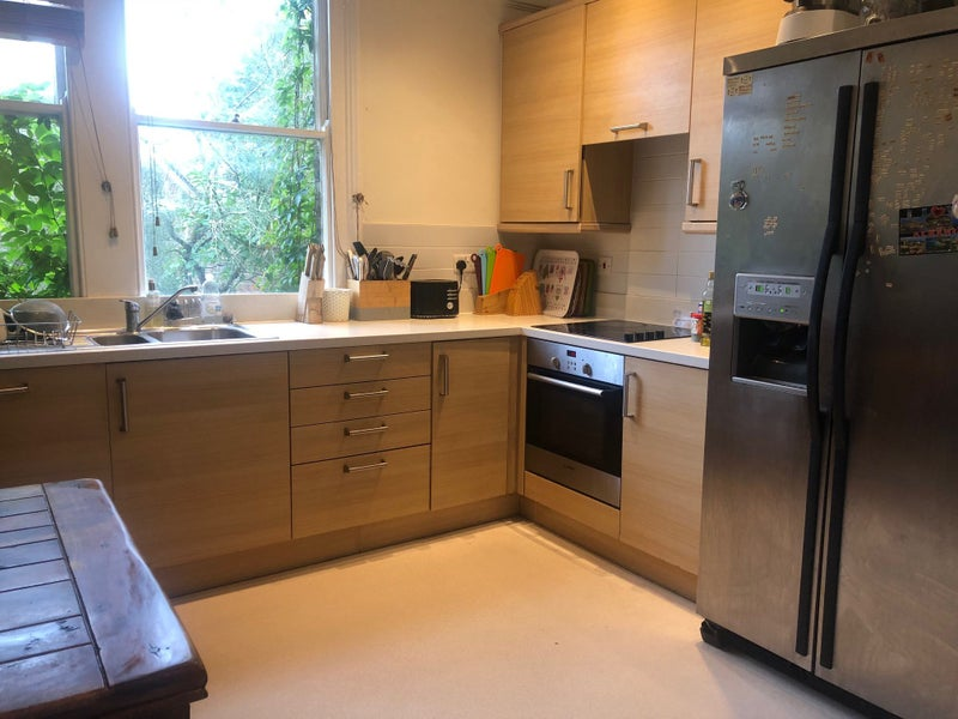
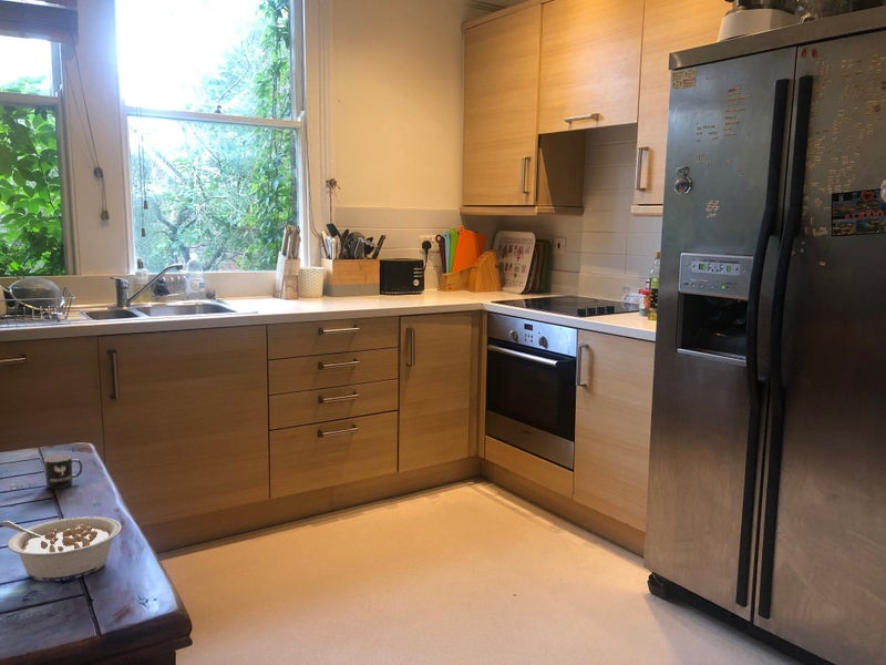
+ legume [0,515,123,583]
+ mug [8,453,83,491]
